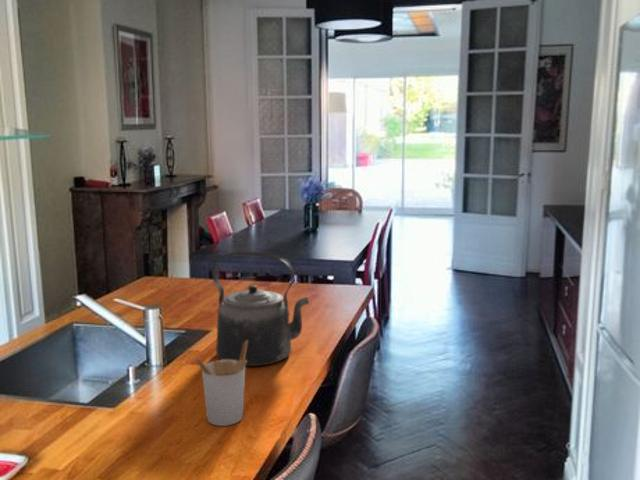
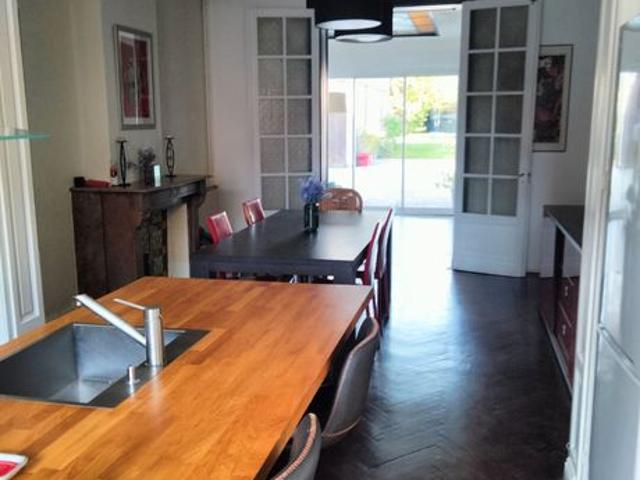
- utensil holder [192,341,248,427]
- kettle [211,251,310,367]
